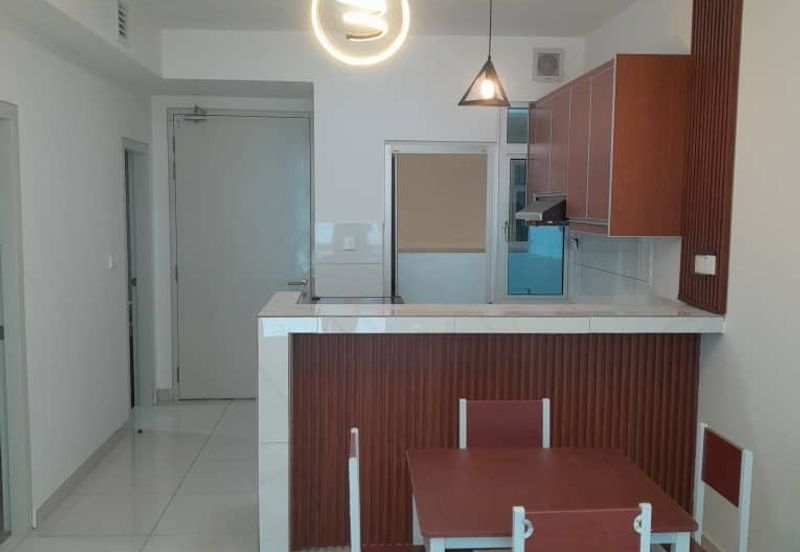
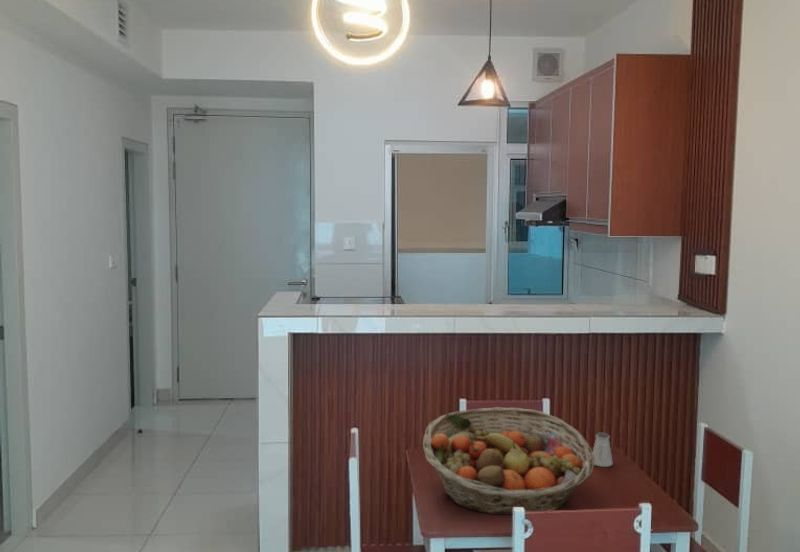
+ saltshaker [592,431,614,468]
+ fruit basket [422,406,595,516]
